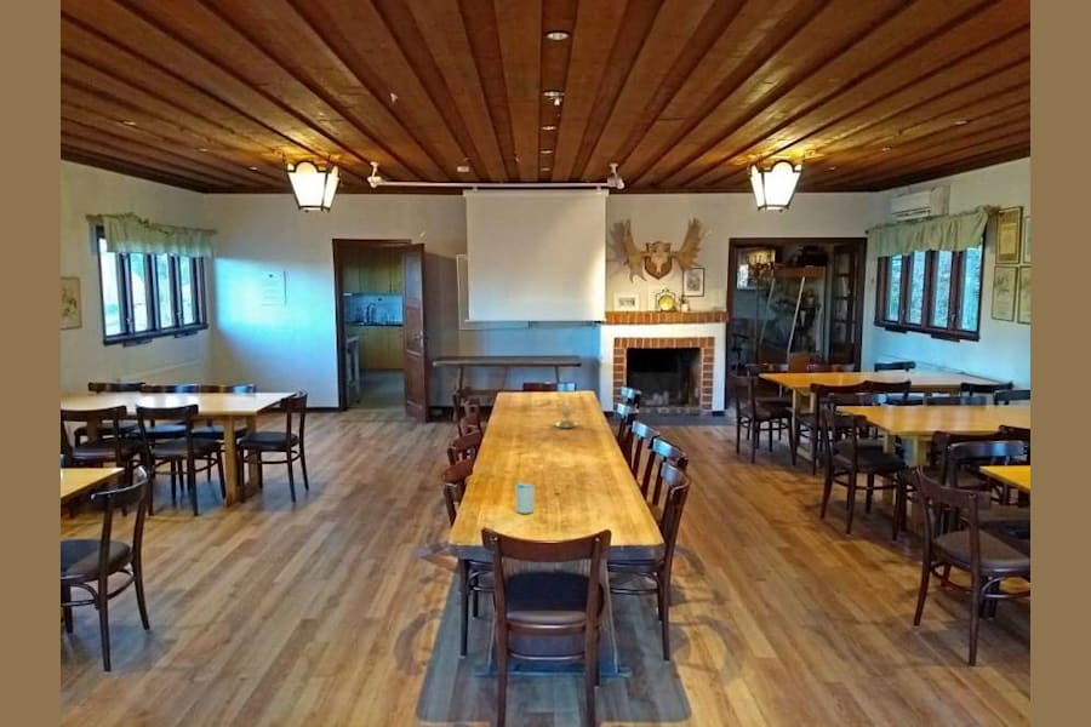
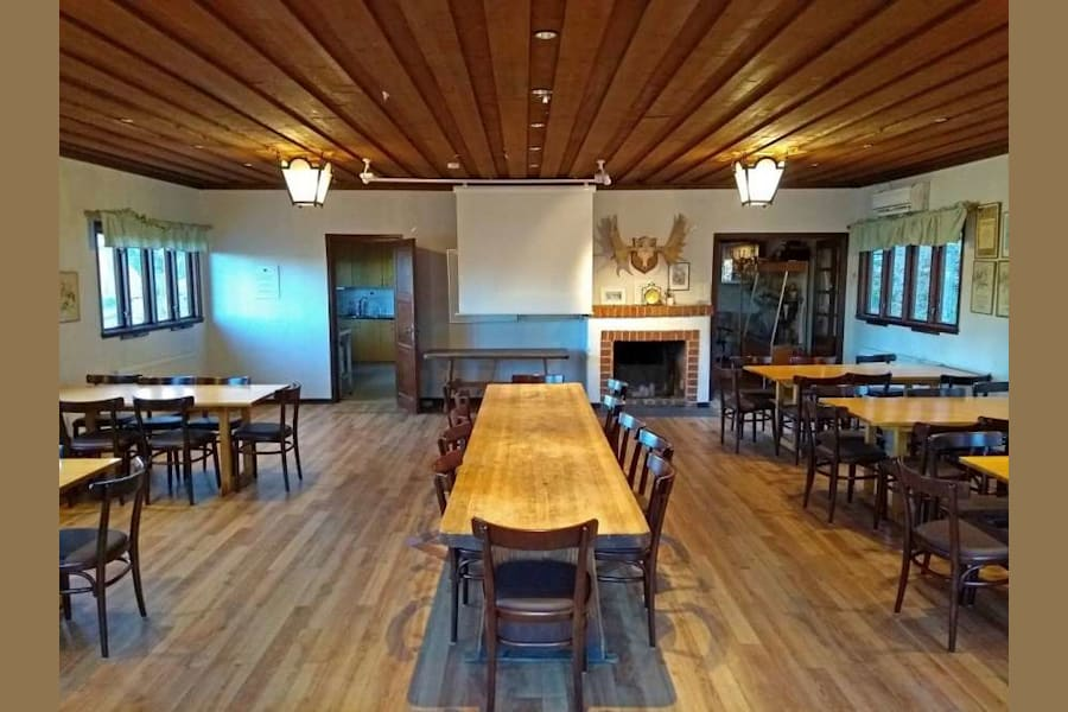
- cup [514,479,537,515]
- candle holder [554,396,579,429]
